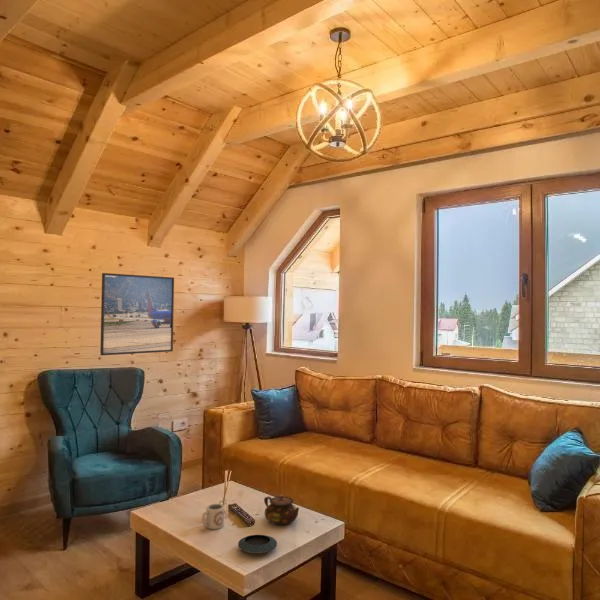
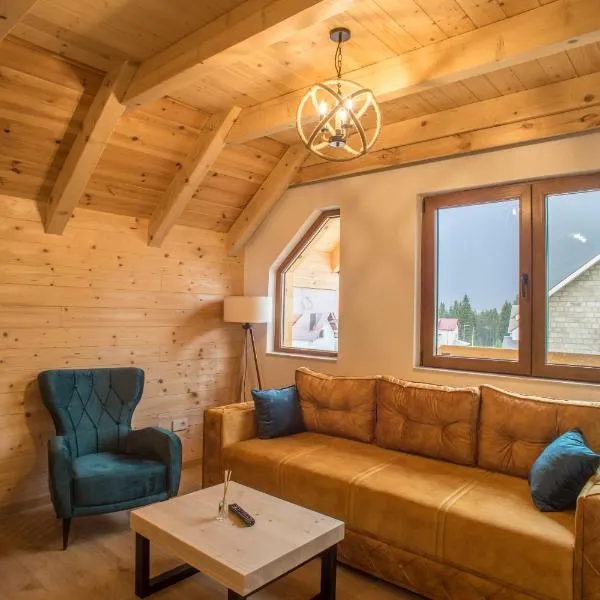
- saucer [237,534,278,554]
- cup [201,503,225,530]
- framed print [99,272,175,356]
- teapot [263,494,300,526]
